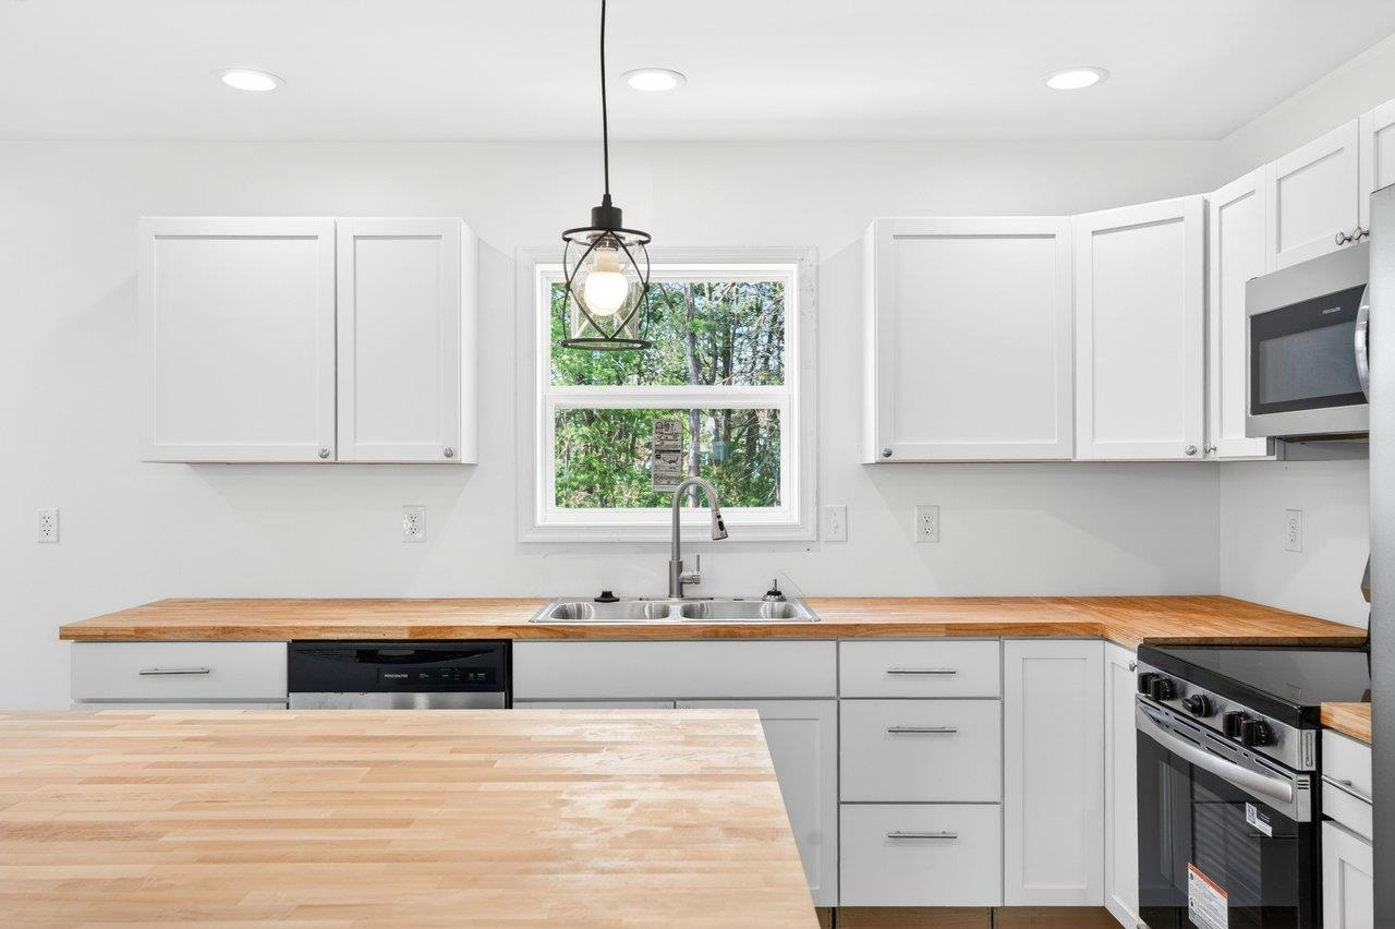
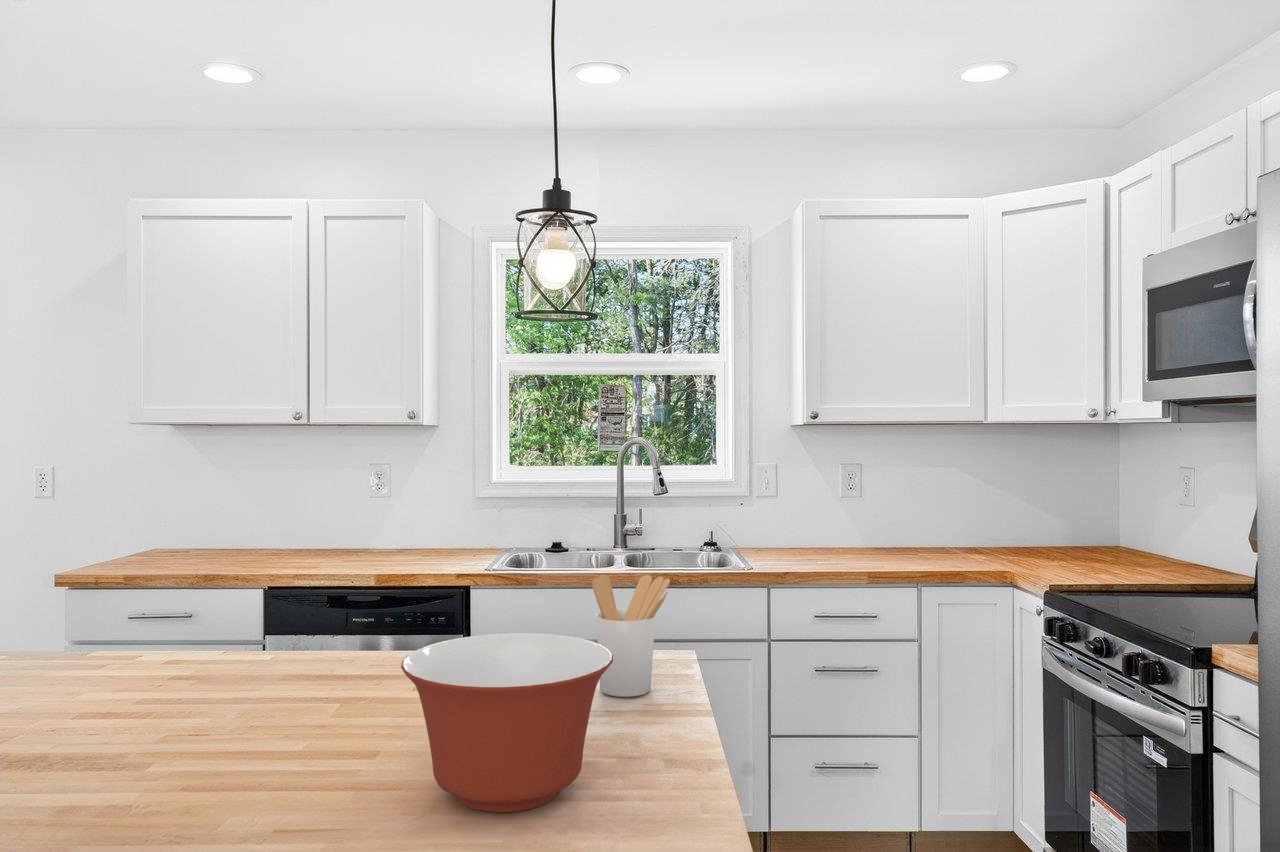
+ utensil holder [591,574,671,698]
+ mixing bowl [400,632,613,813]
